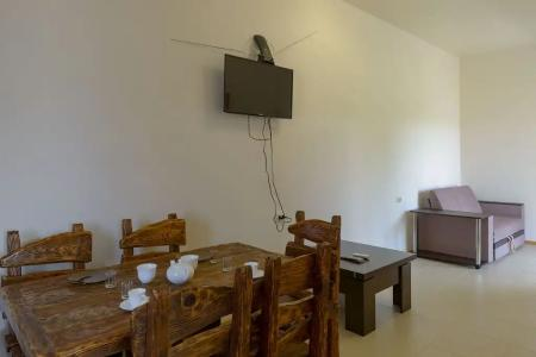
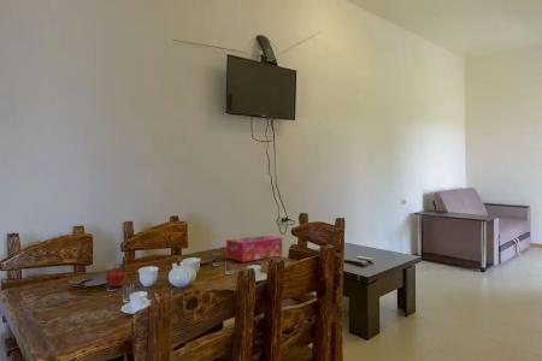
+ fruit [105,262,129,288]
+ tissue box [225,235,283,264]
